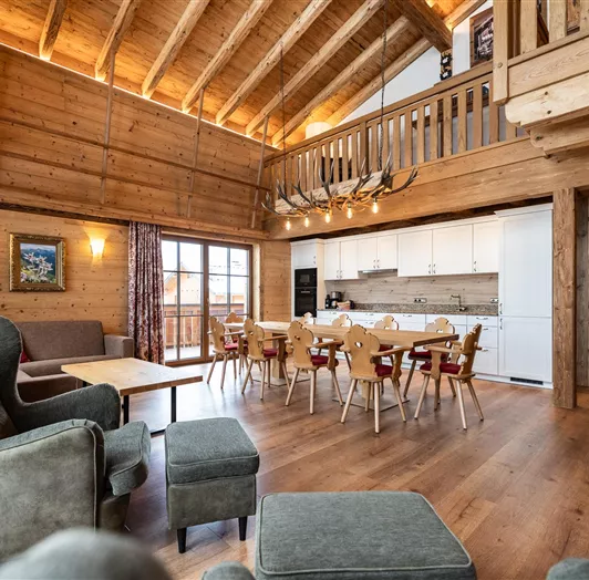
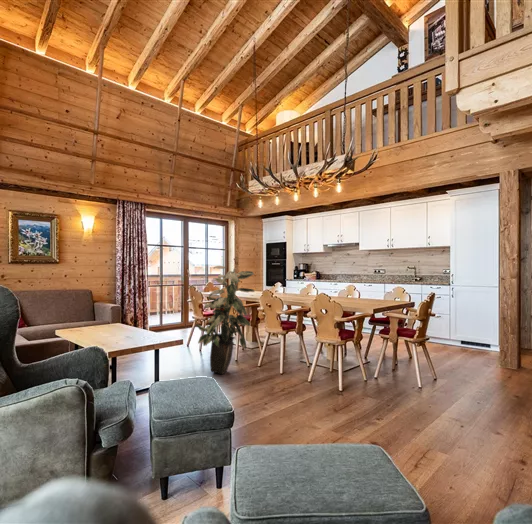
+ indoor plant [195,265,256,375]
